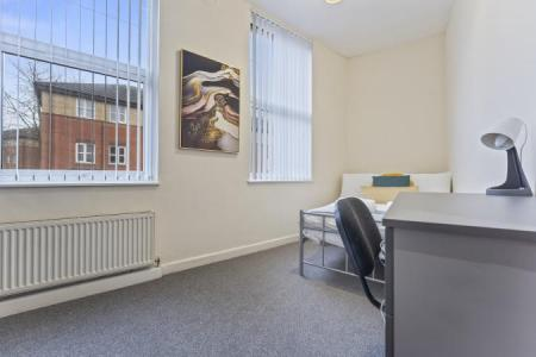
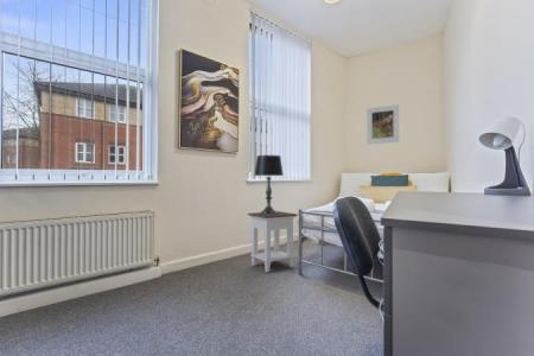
+ table lamp [253,154,285,215]
+ nightstand [247,210,299,273]
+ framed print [365,103,400,145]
